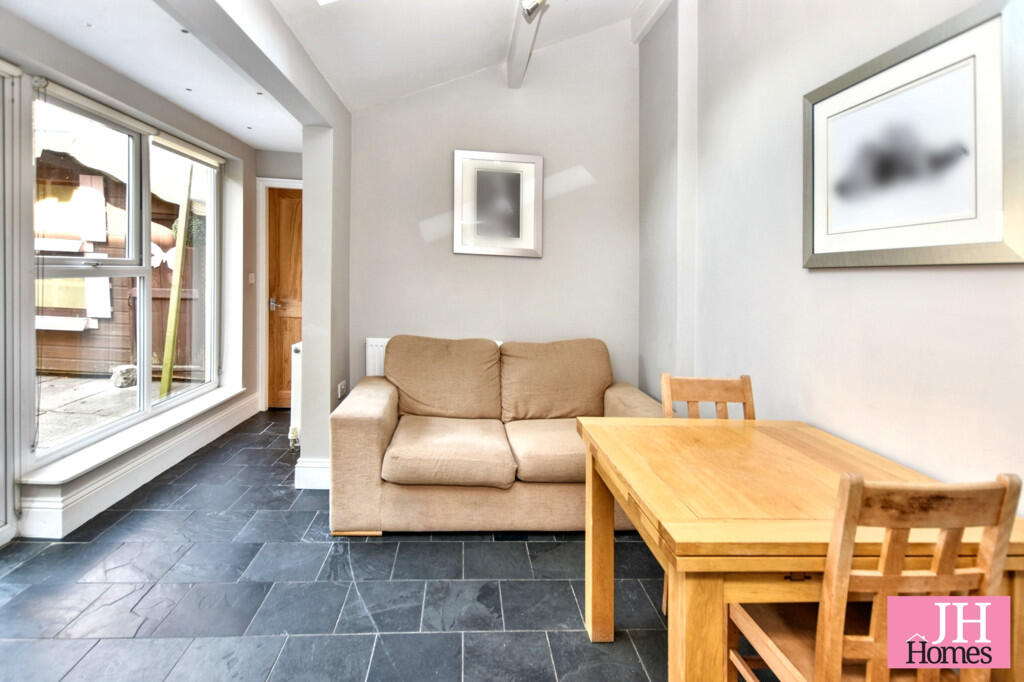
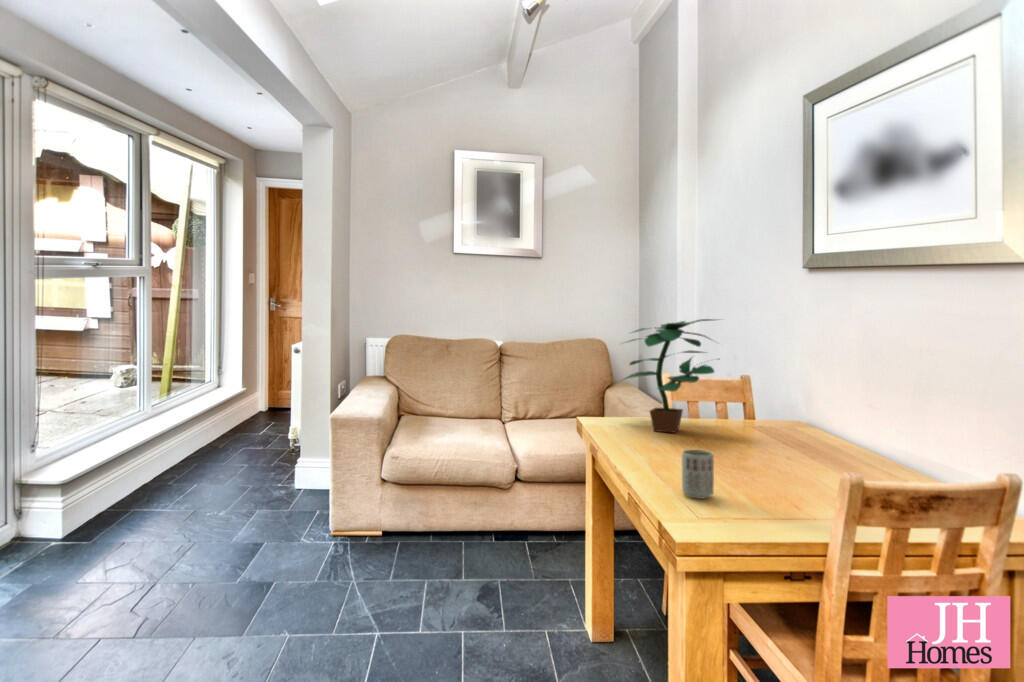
+ potted plant [617,318,740,434]
+ cup [681,449,715,500]
